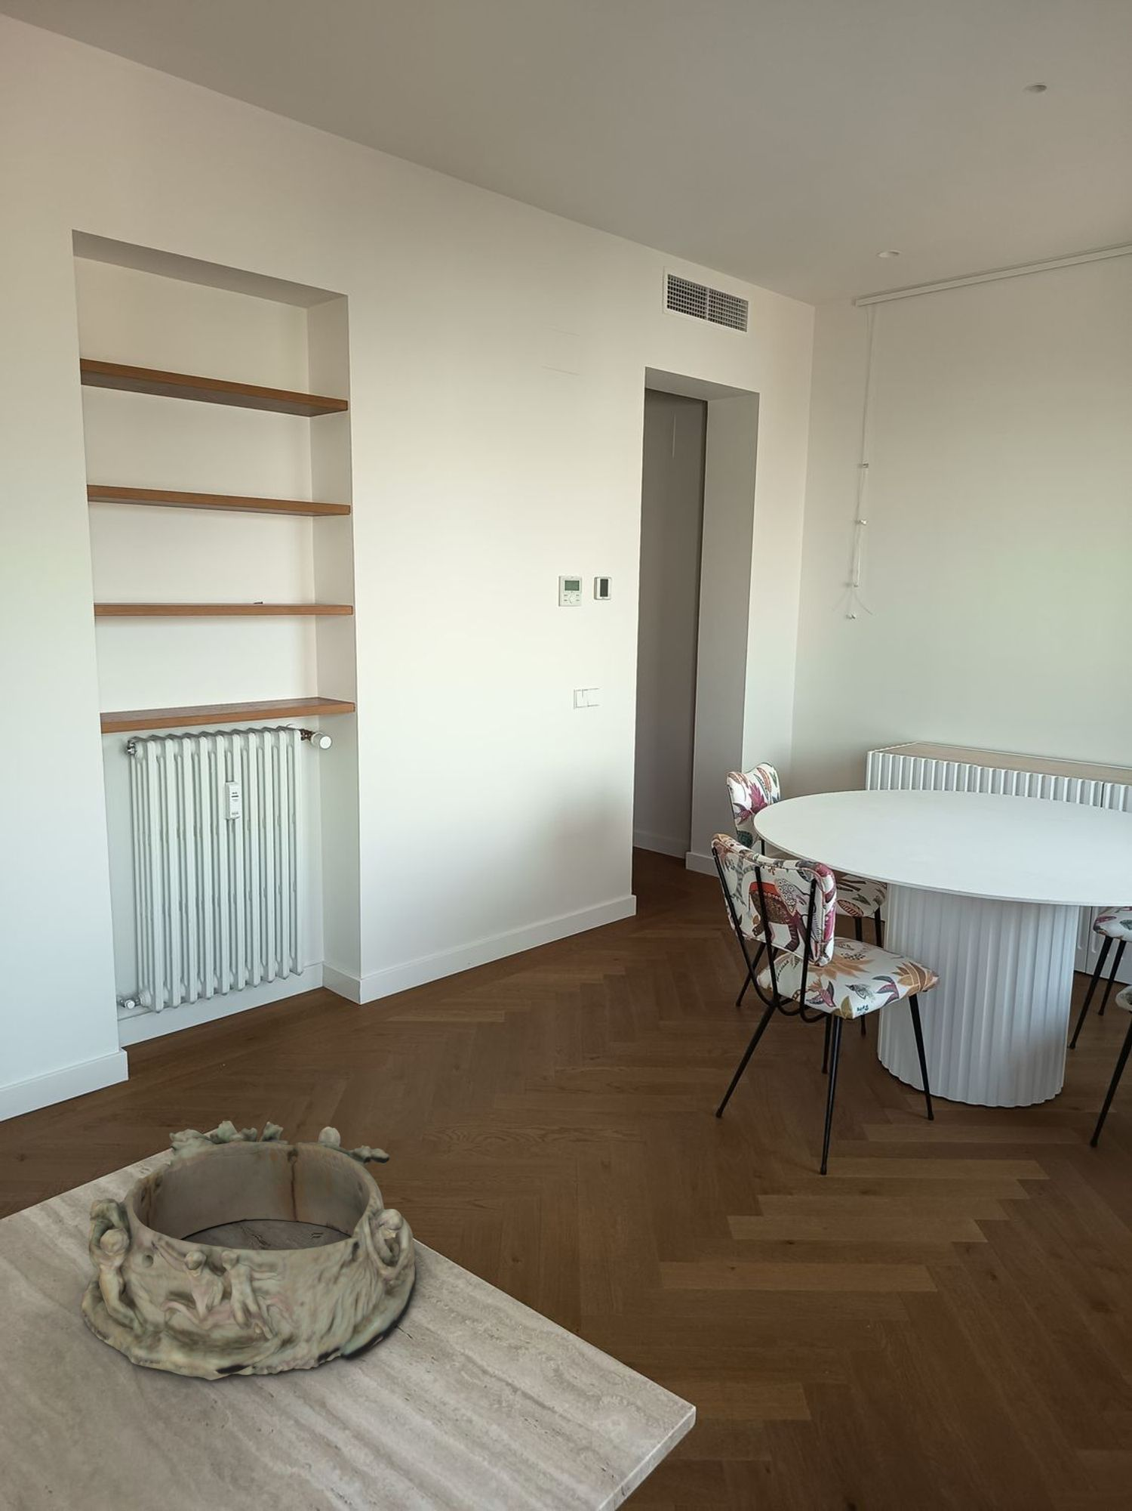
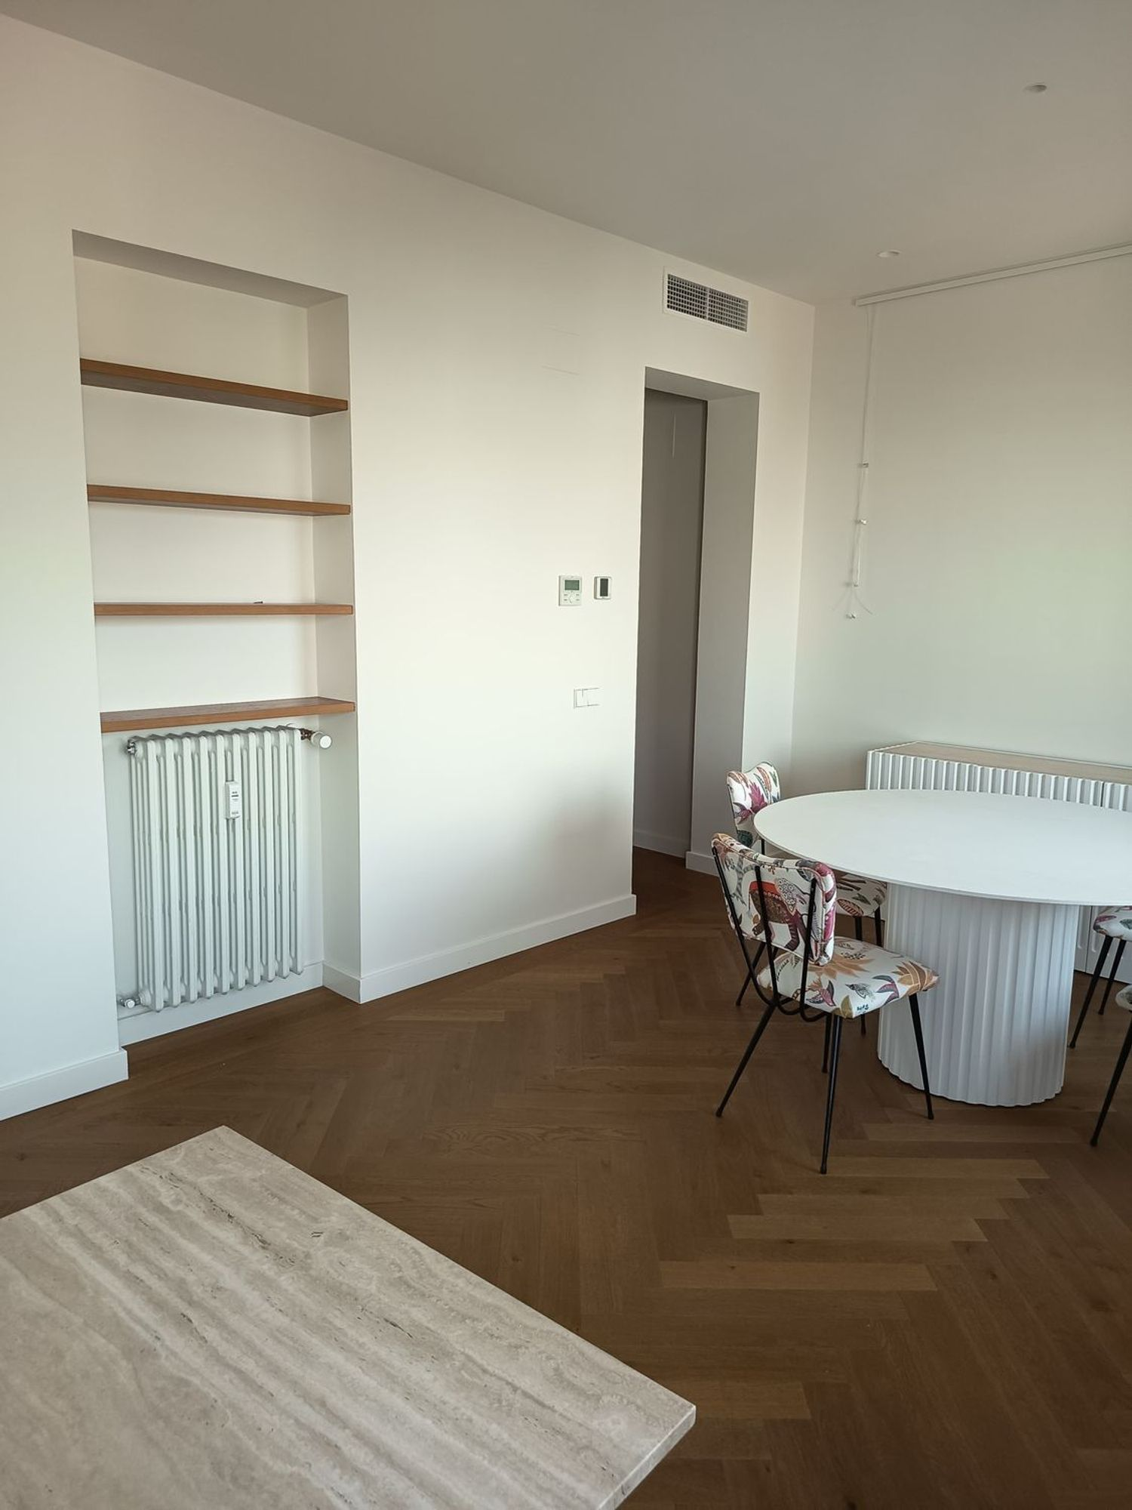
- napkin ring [81,1121,417,1381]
